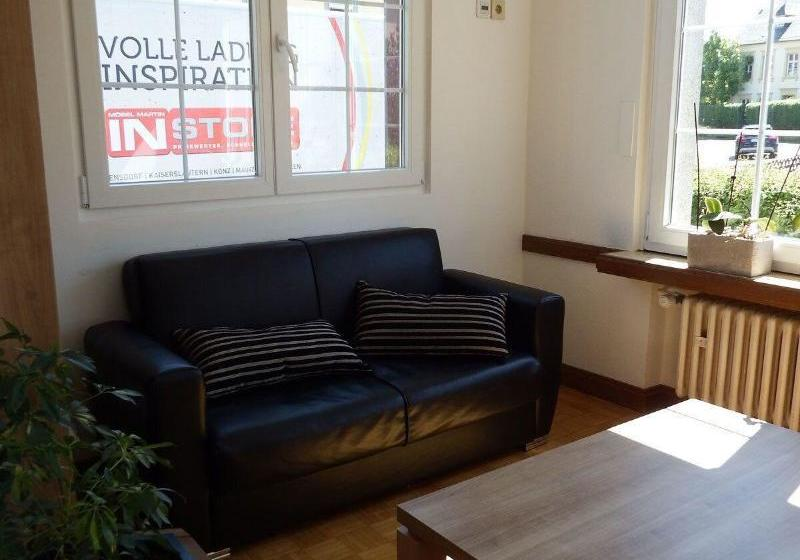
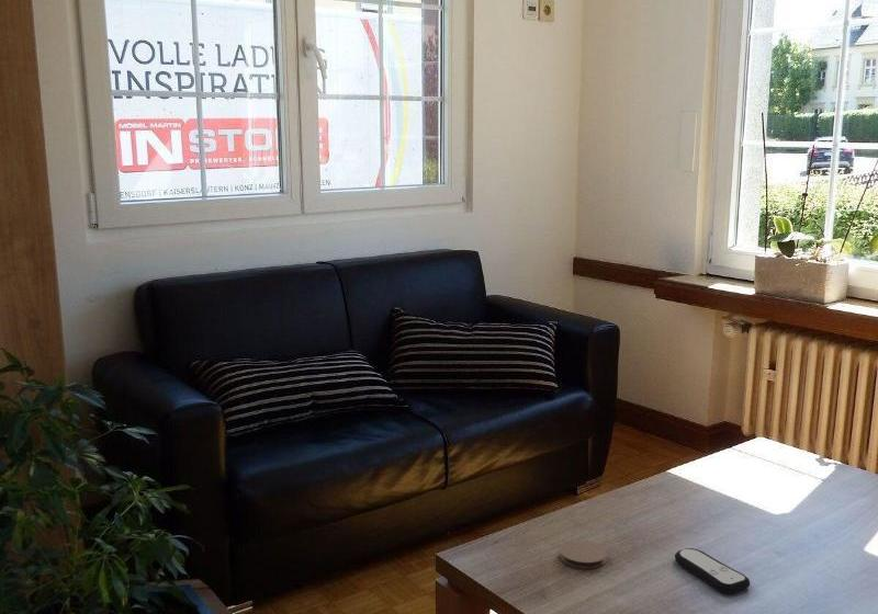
+ coaster [559,539,608,570]
+ remote control [674,547,751,594]
